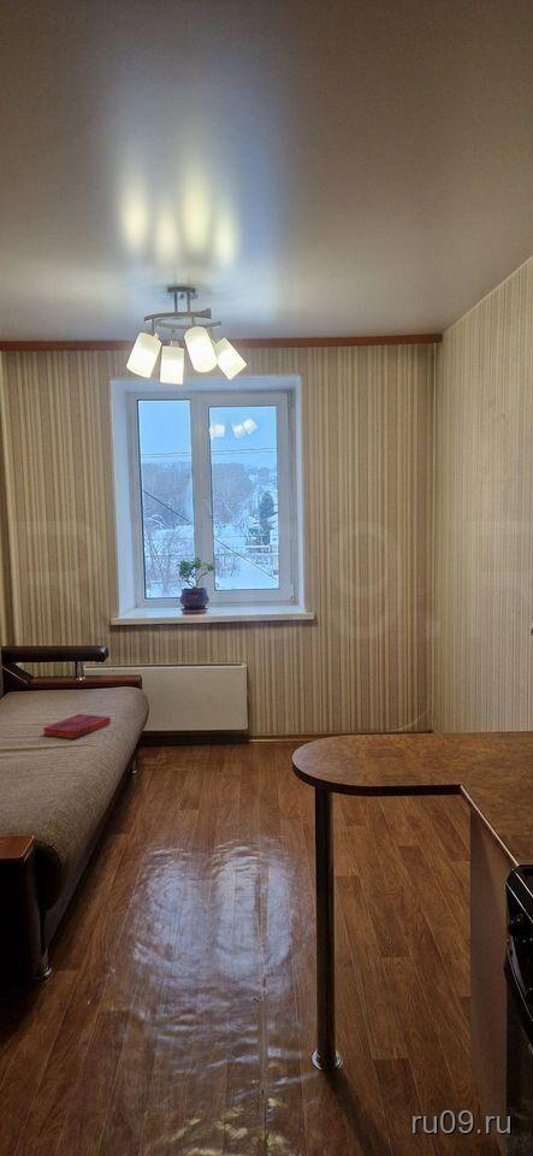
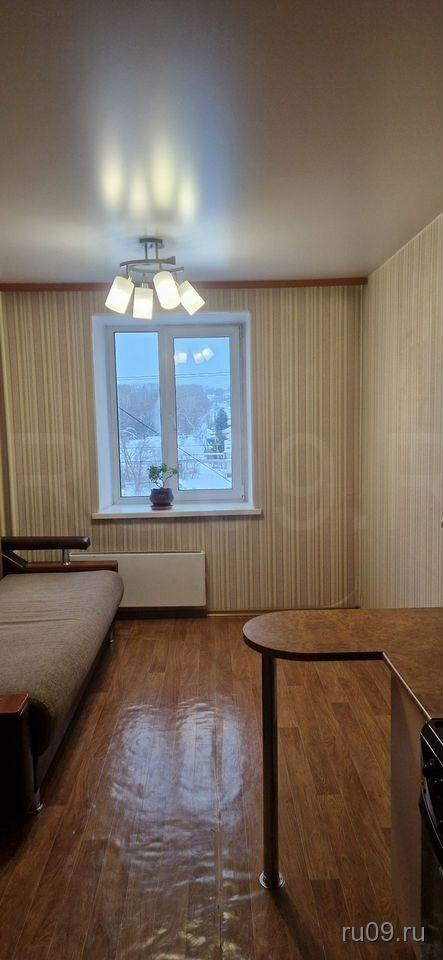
- hardback book [42,713,112,741]
